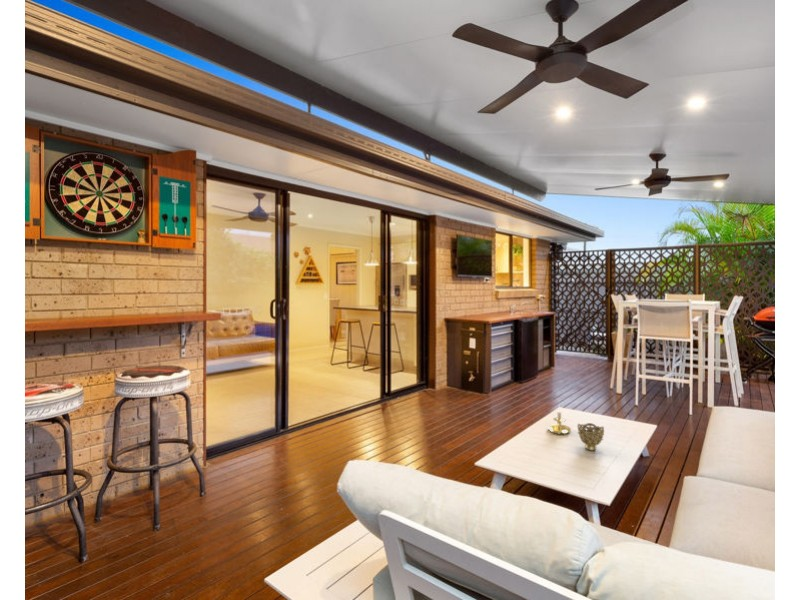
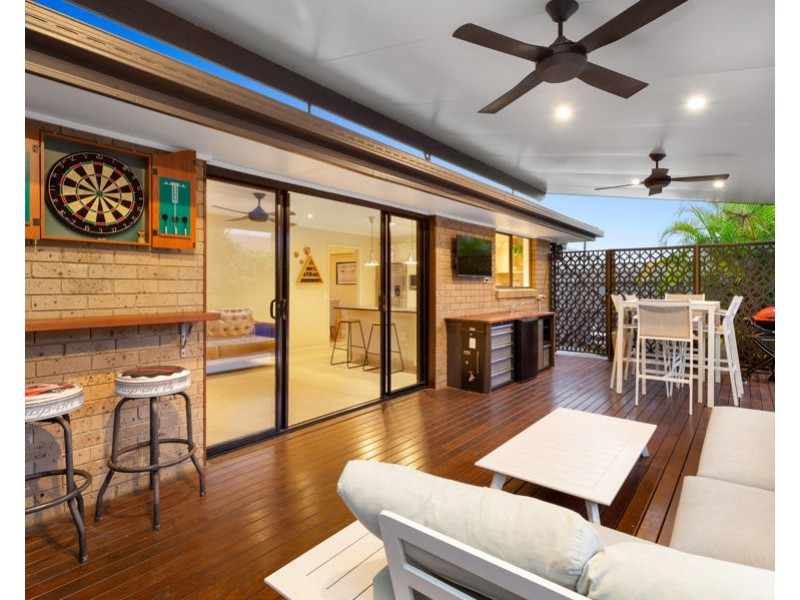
- candle holder [547,405,572,435]
- decorative bowl [576,422,605,452]
